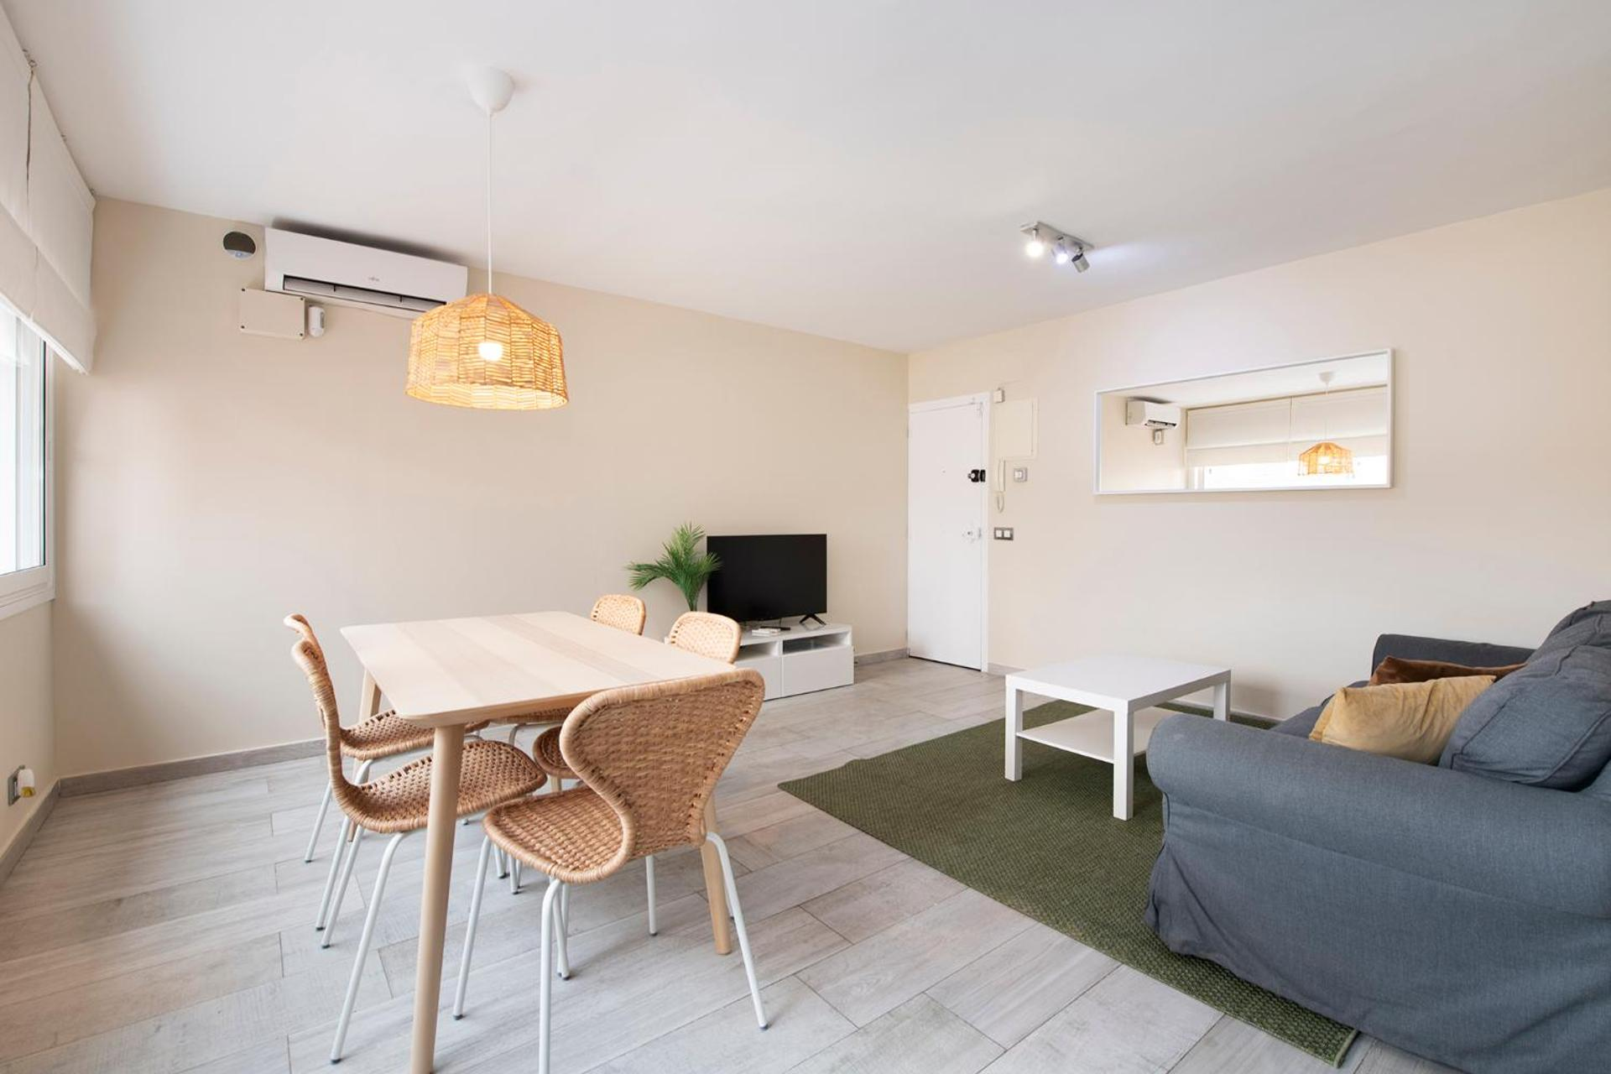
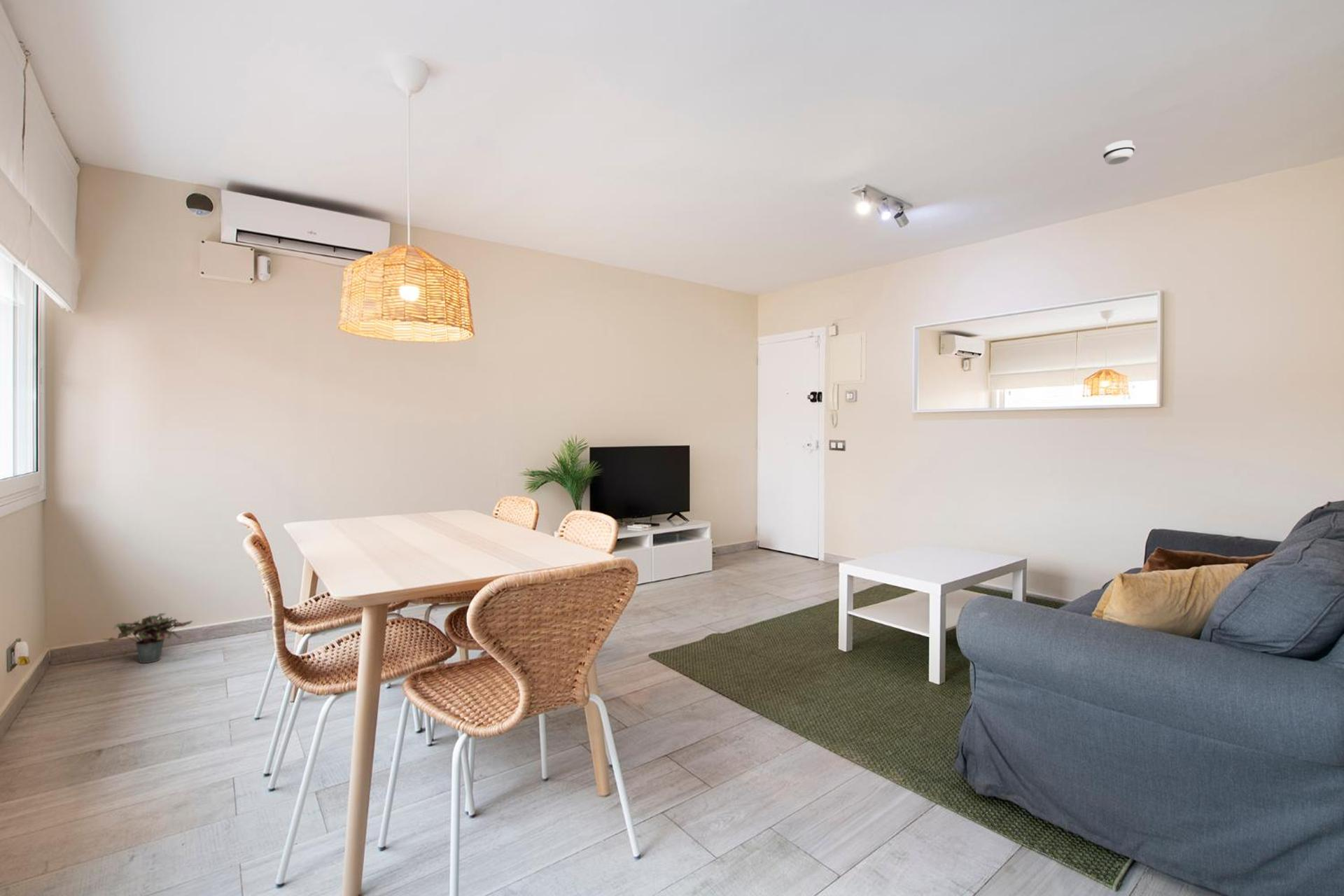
+ potted plant [103,612,194,664]
+ smoke detector [1103,139,1135,165]
